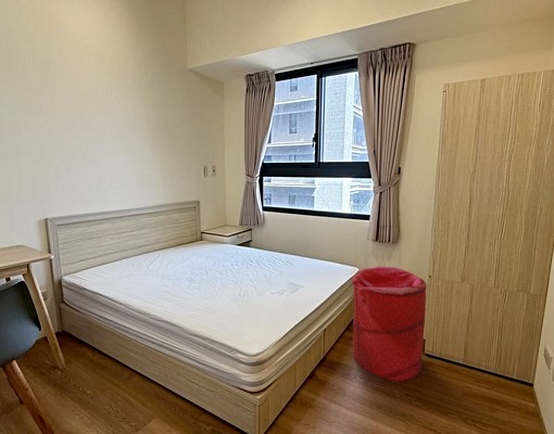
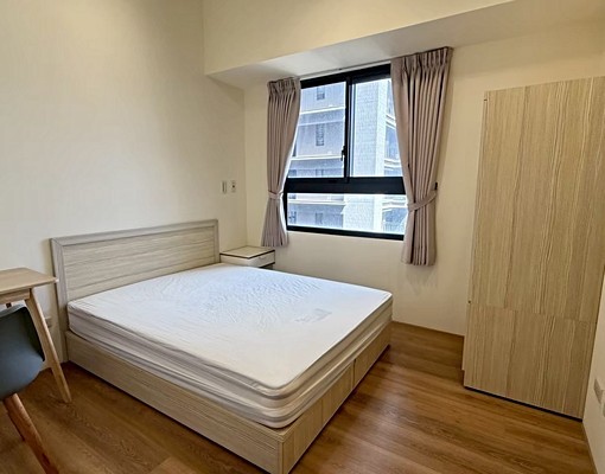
- laundry hamper [352,265,428,382]
